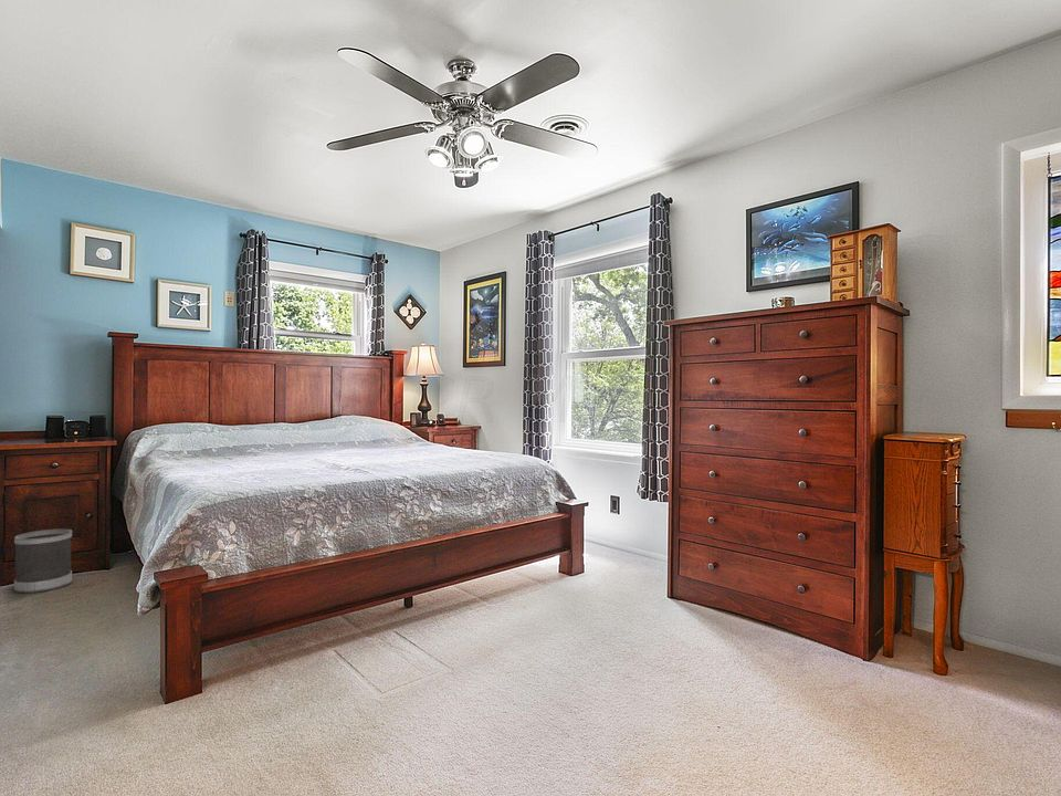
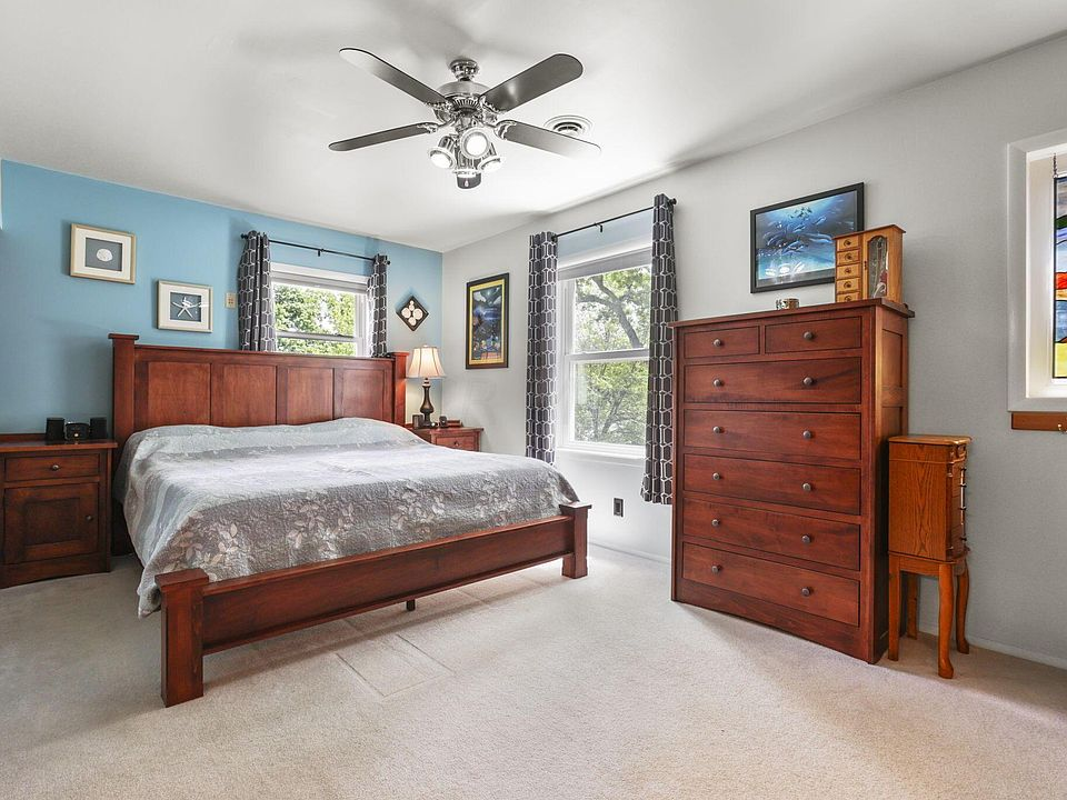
- wastebasket [13,527,73,594]
